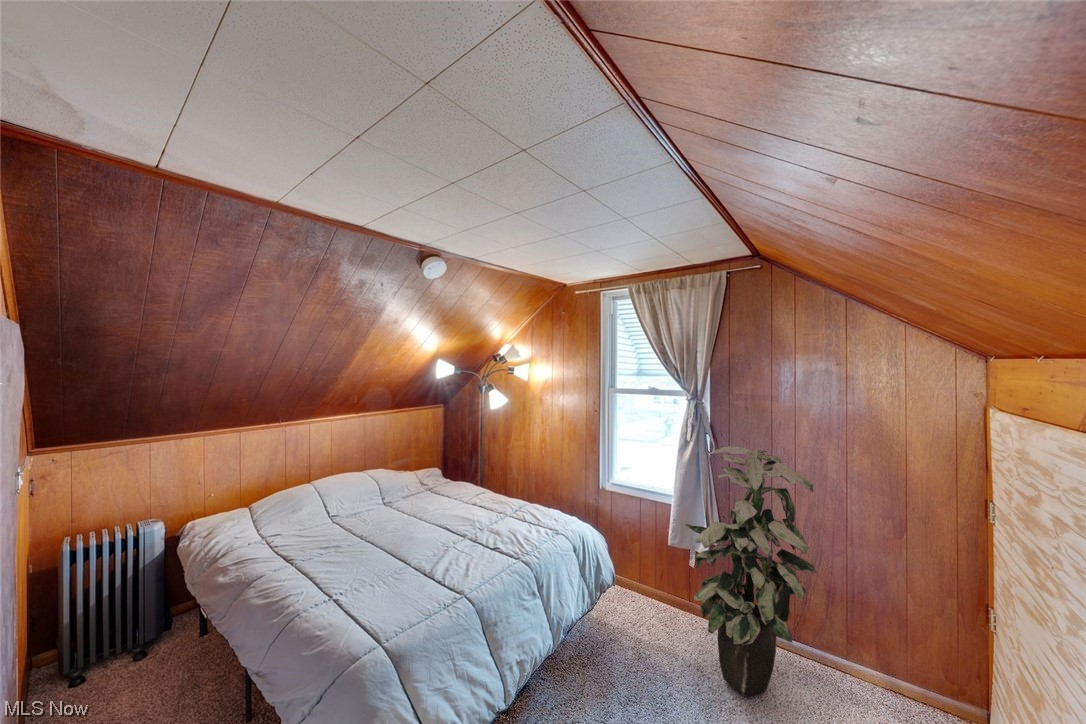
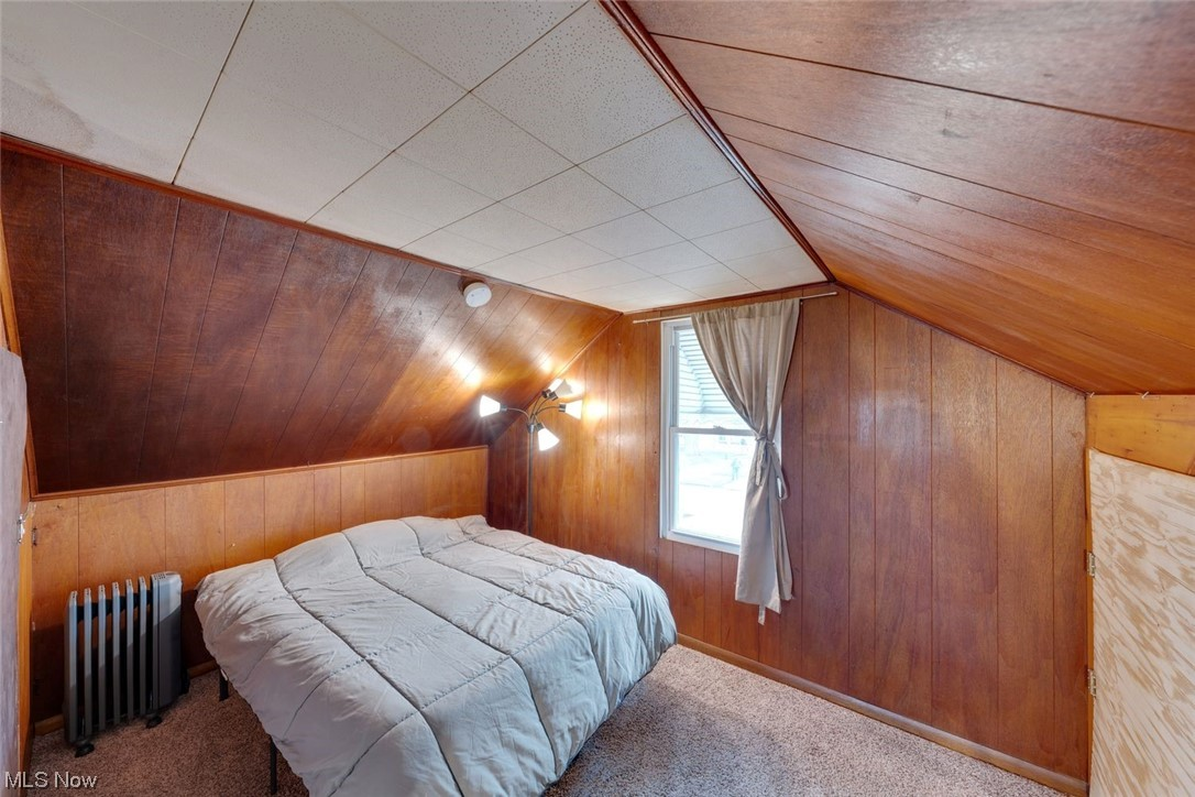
- indoor plant [684,445,818,698]
